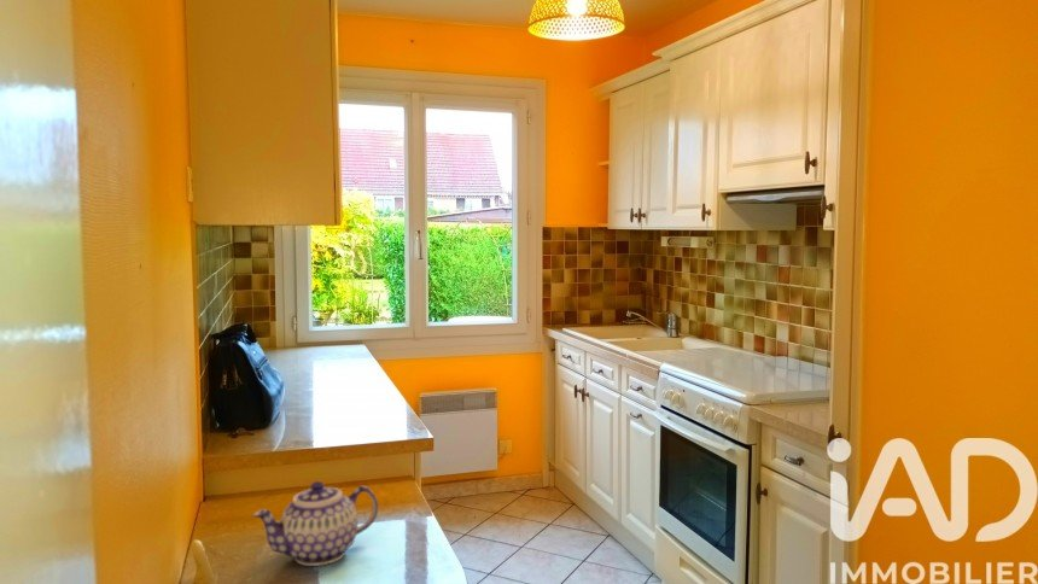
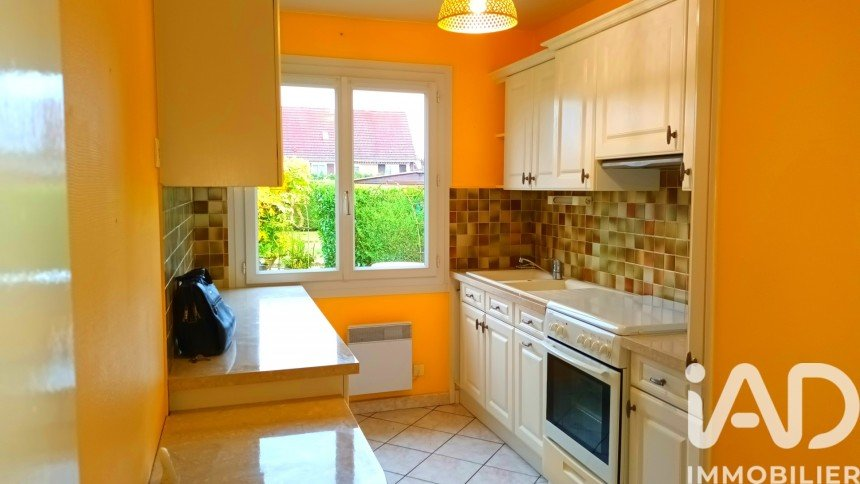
- teapot [251,480,379,567]
